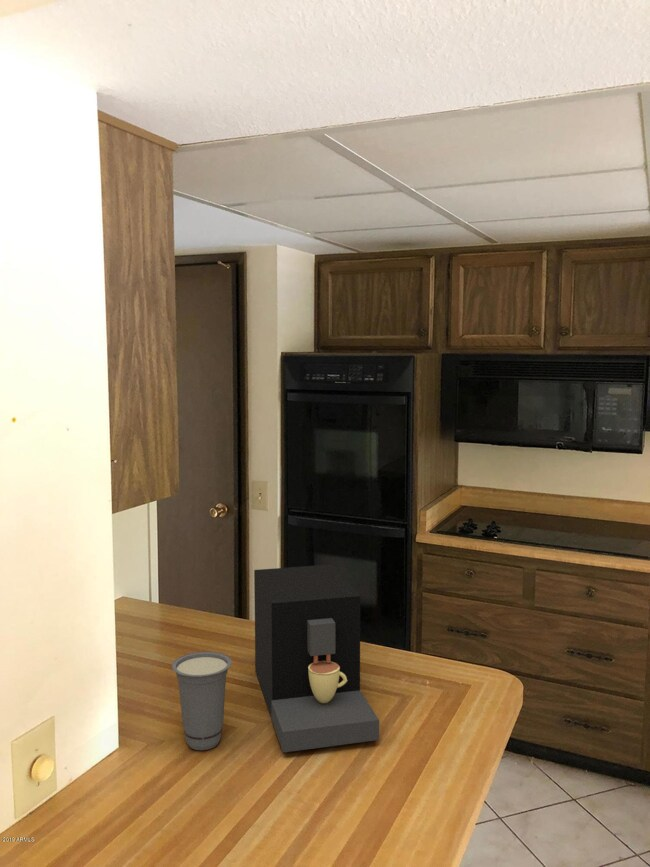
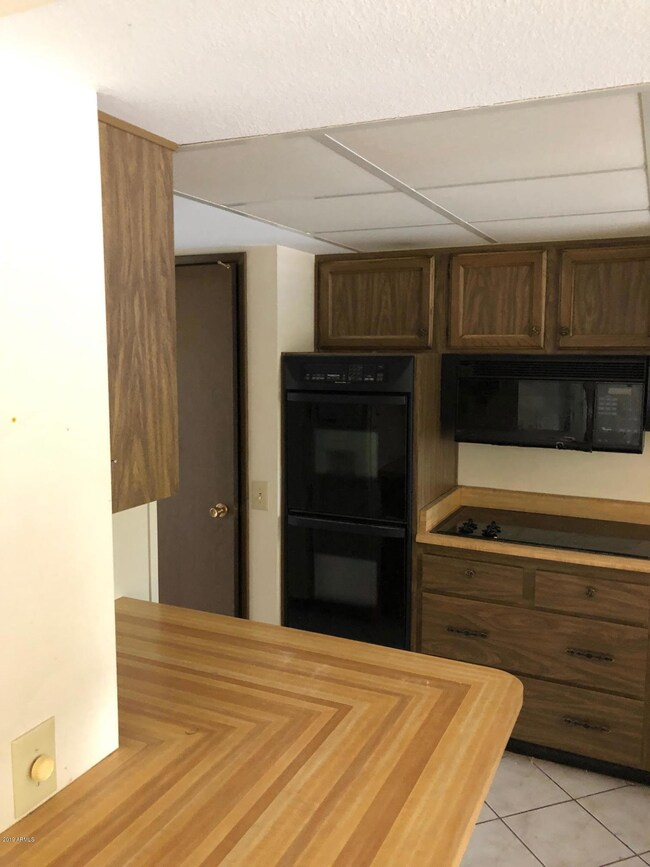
- coffee maker [253,563,380,753]
- cup [171,651,233,751]
